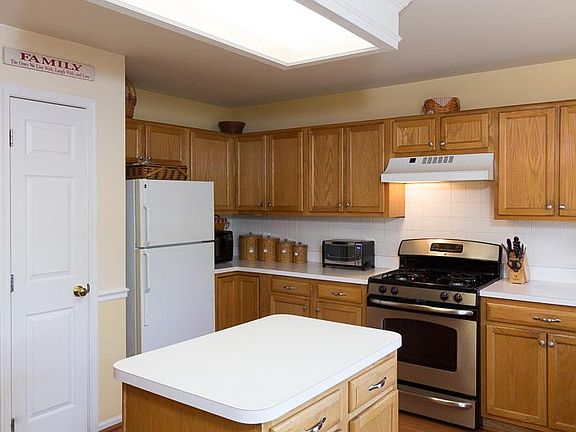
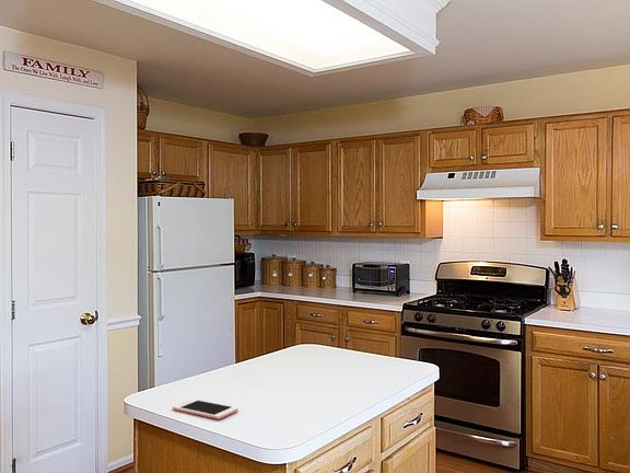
+ cell phone [172,399,238,420]
